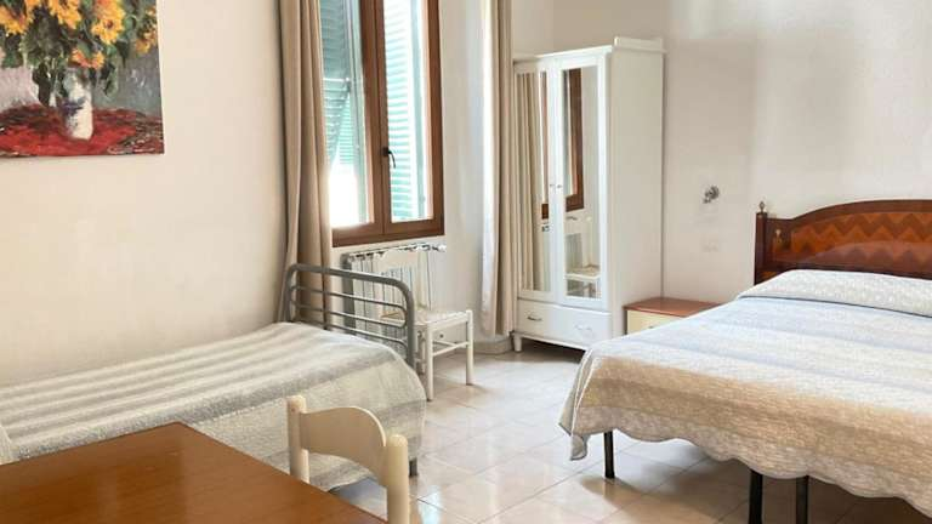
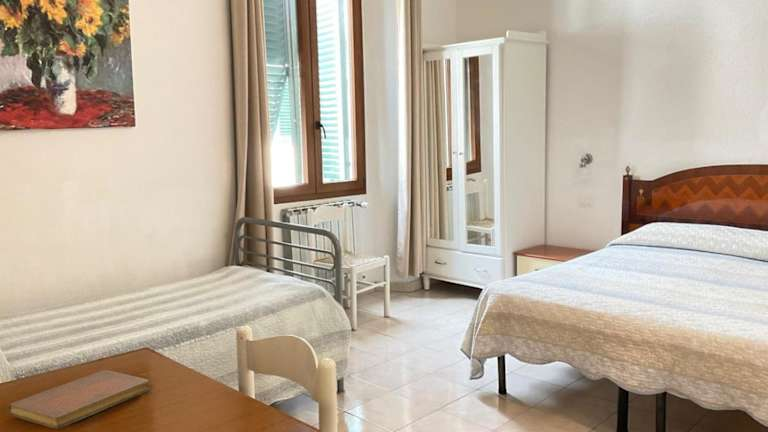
+ notebook [7,369,151,430]
